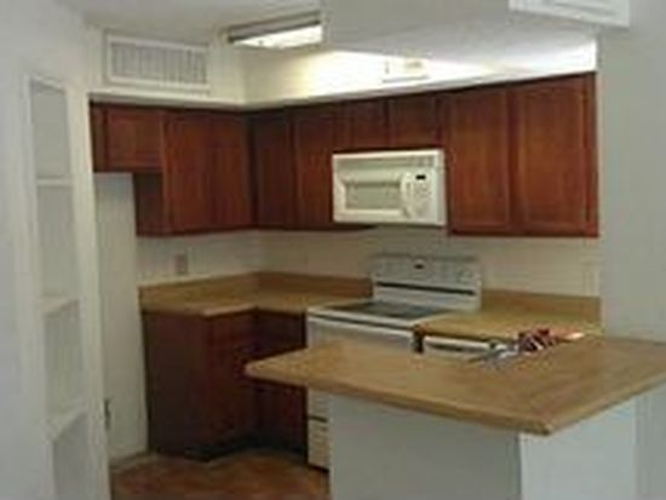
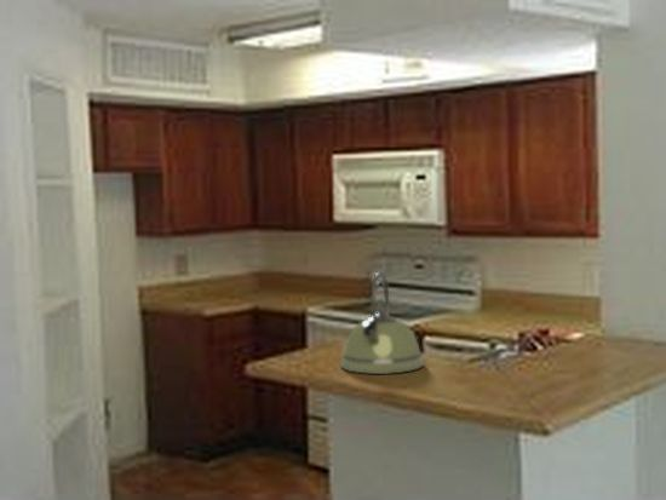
+ kettle [339,270,425,375]
